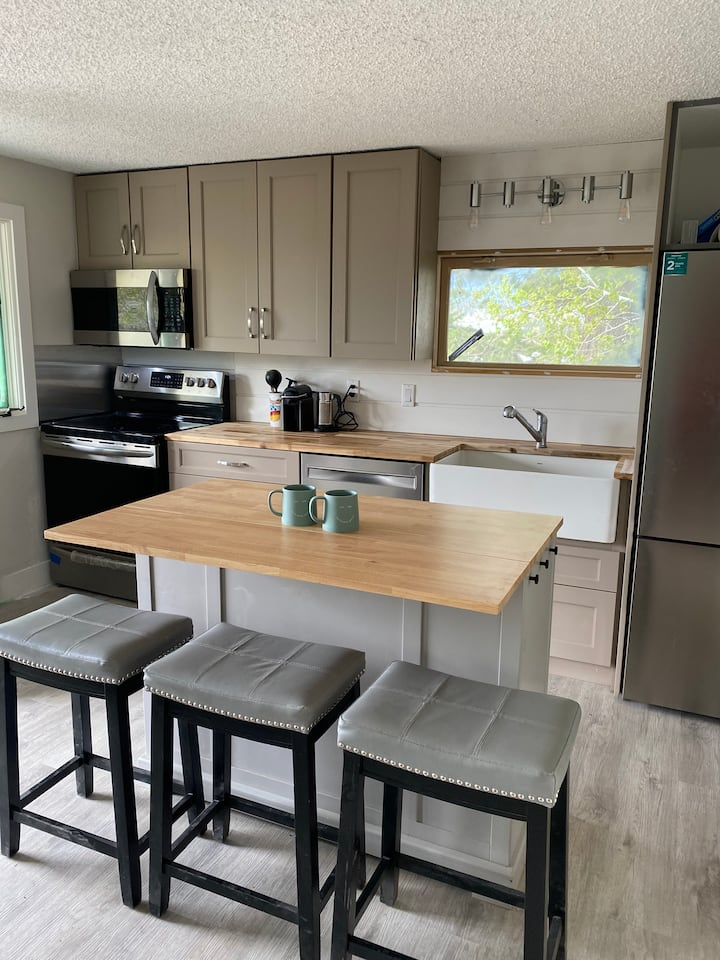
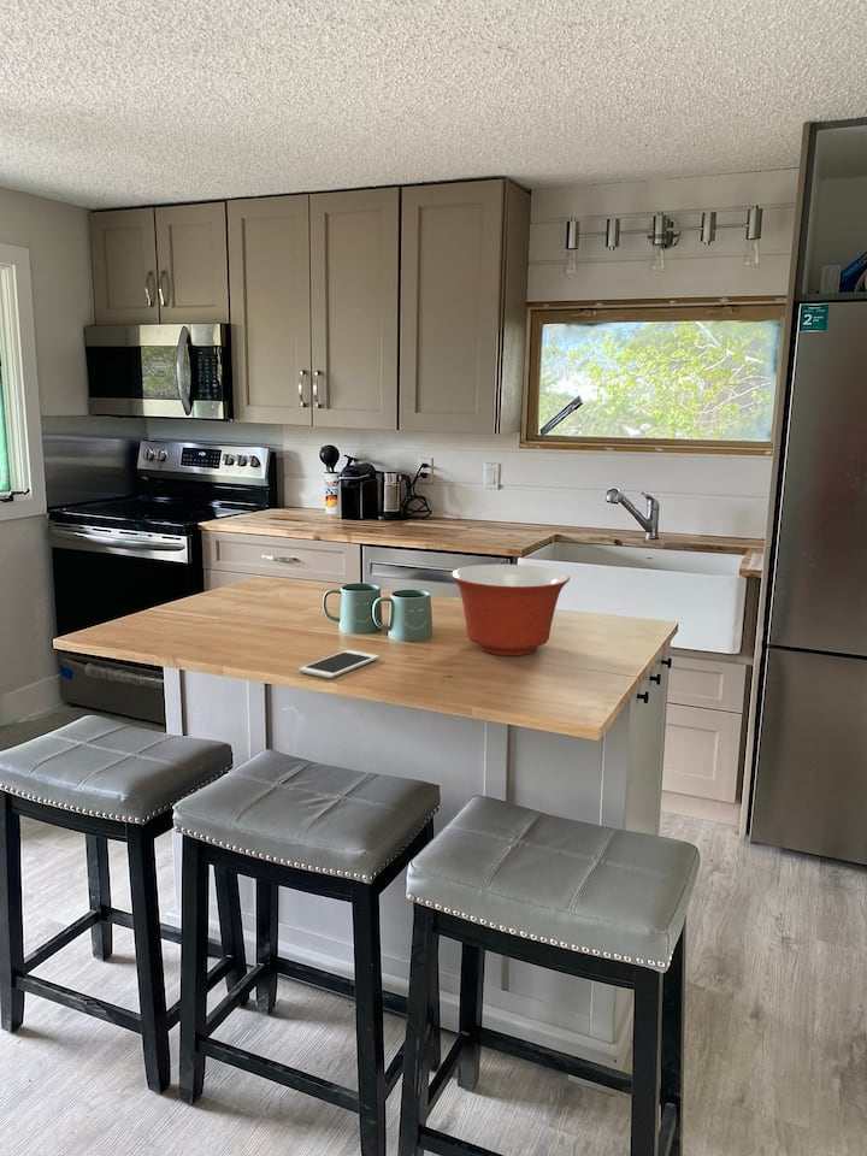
+ cell phone [299,649,381,679]
+ mixing bowl [449,564,571,656]
